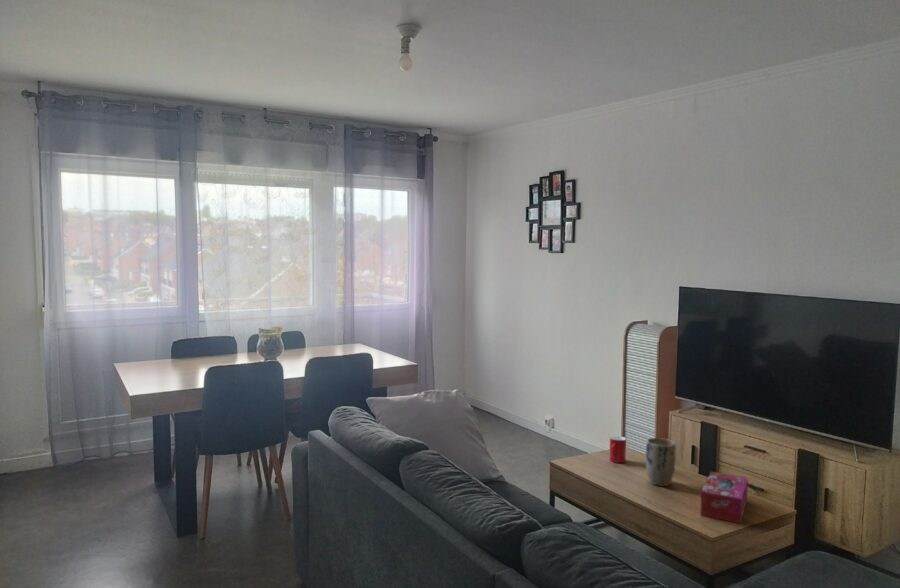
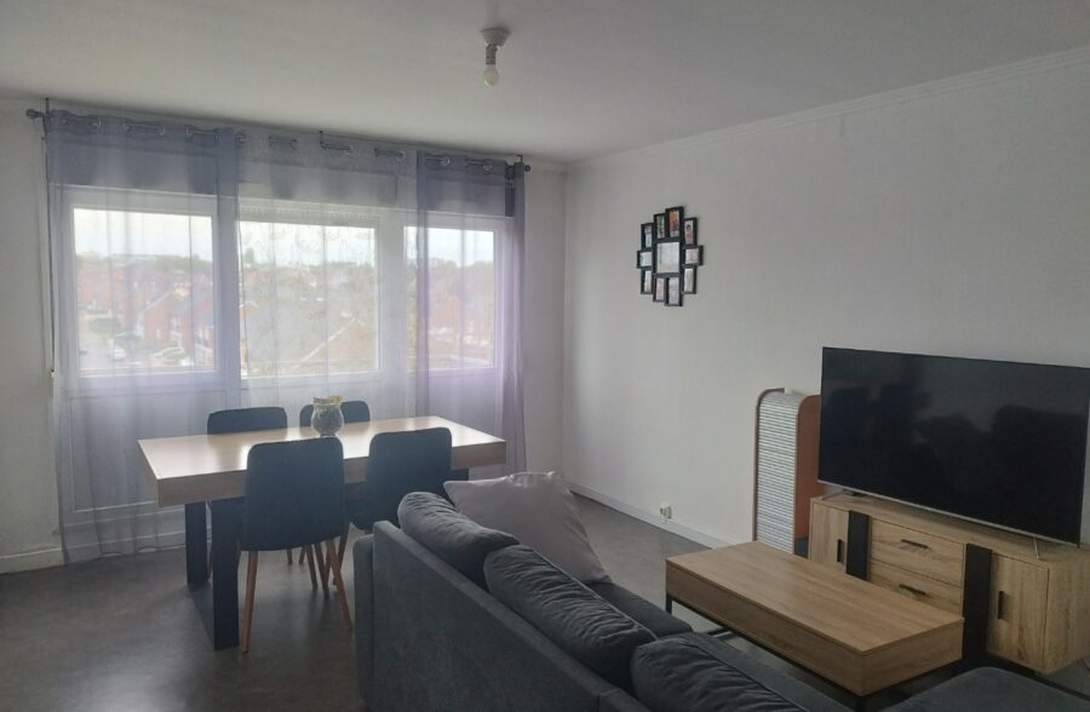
- cup [608,435,627,464]
- tissue box [699,471,749,524]
- plant pot [645,437,676,487]
